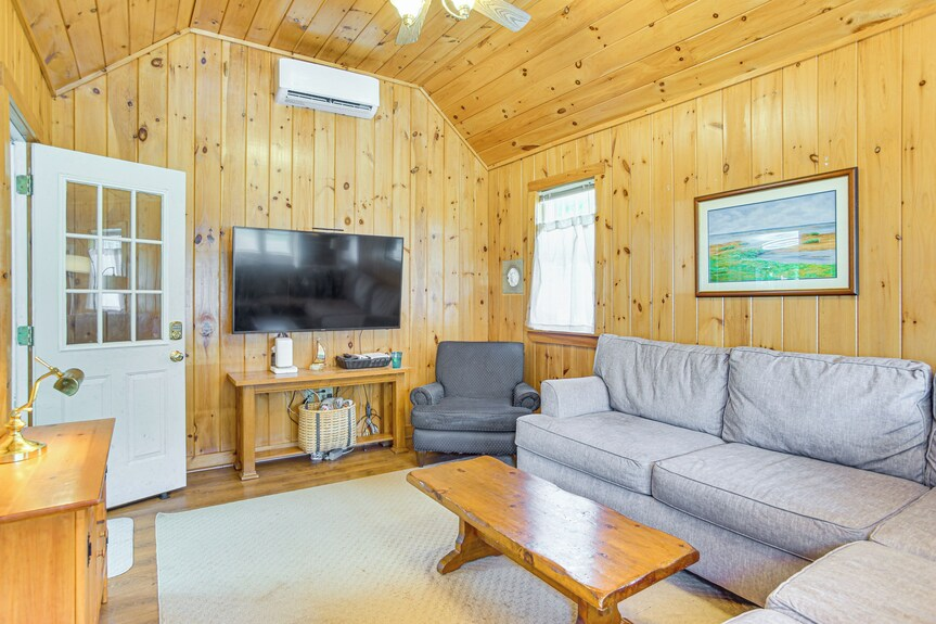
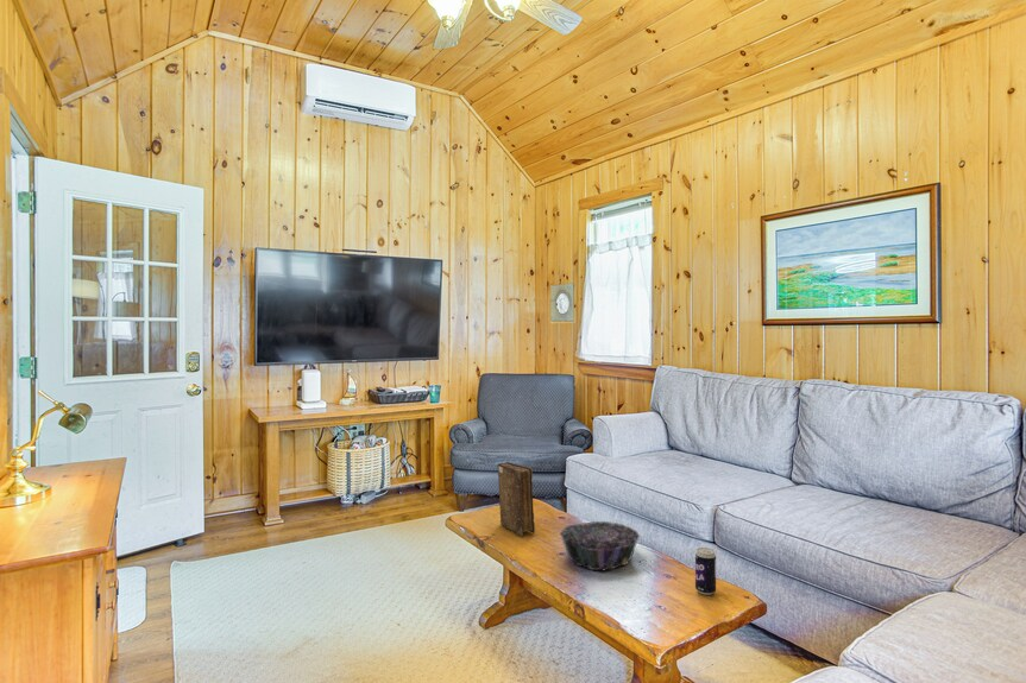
+ book [497,461,536,537]
+ beverage can [694,546,717,596]
+ decorative bowl [559,520,641,571]
